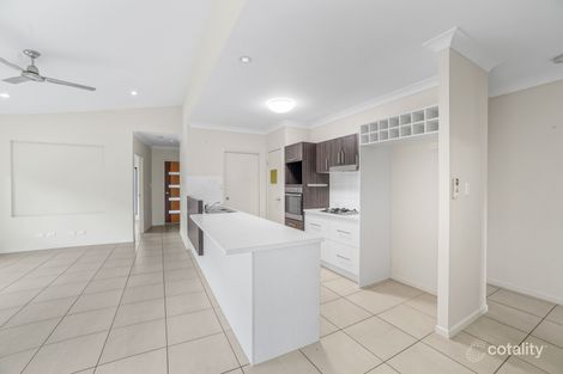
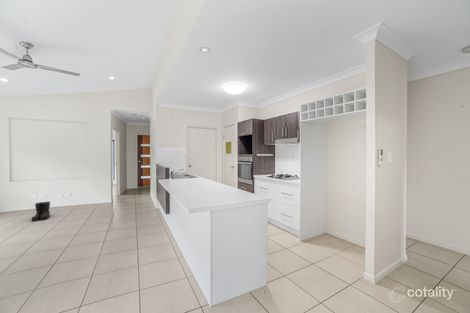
+ boots [31,201,51,222]
